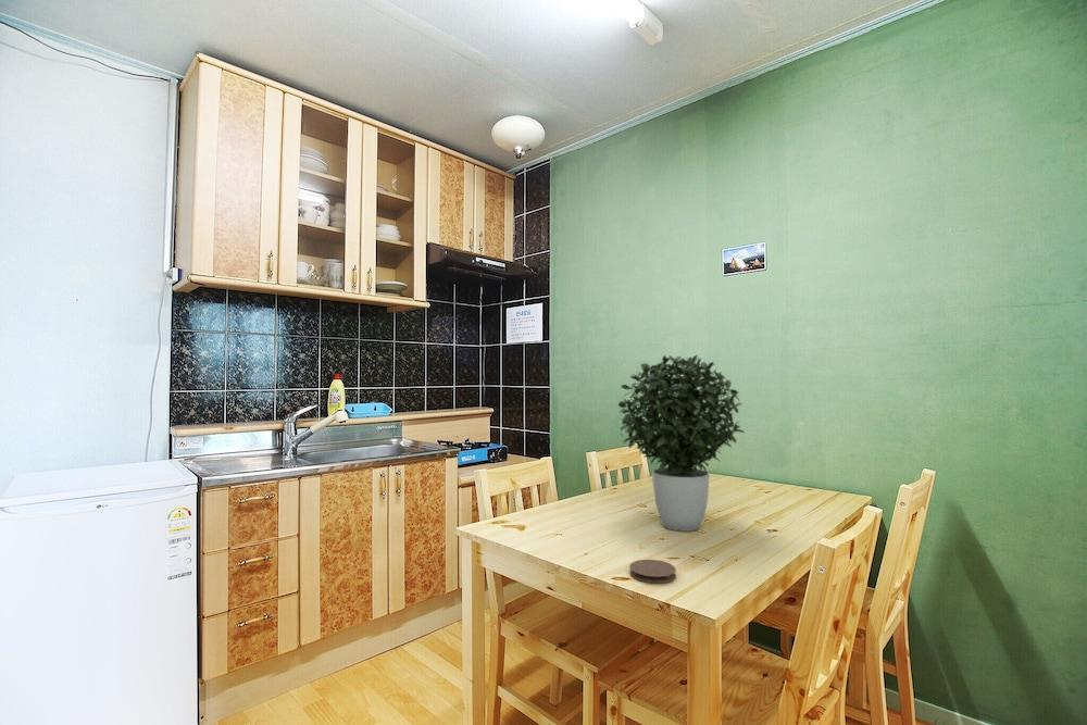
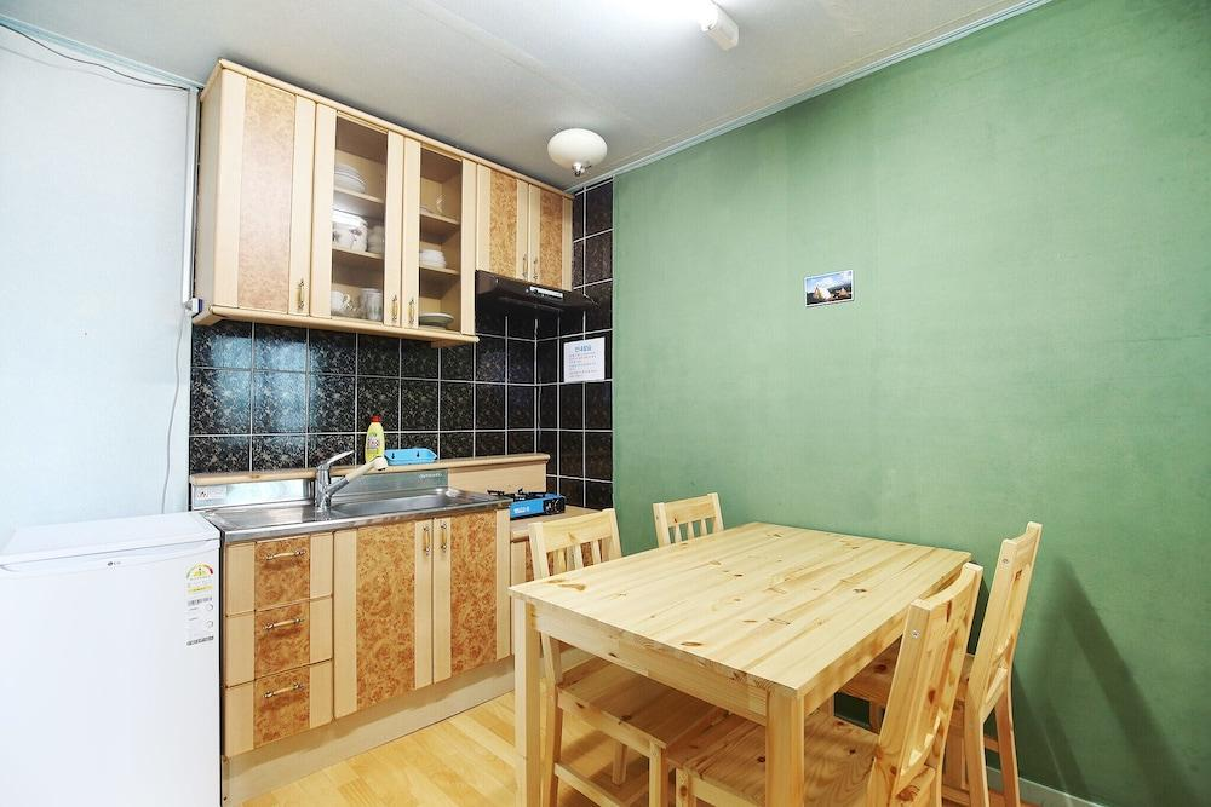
- potted plant [617,354,746,533]
- coaster [629,559,677,584]
